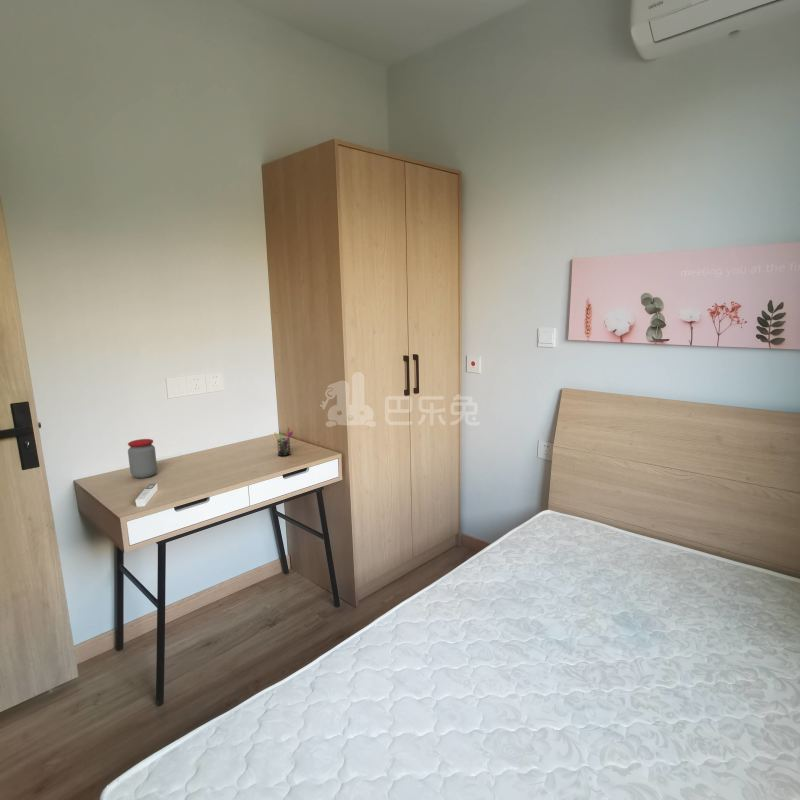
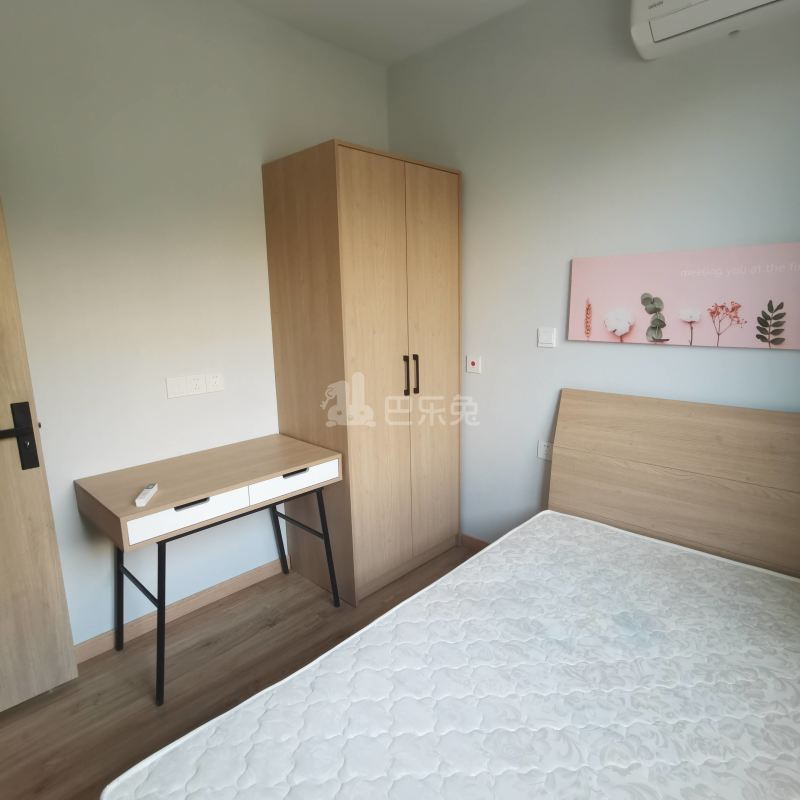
- jar [127,438,158,479]
- pen holder [273,427,294,457]
